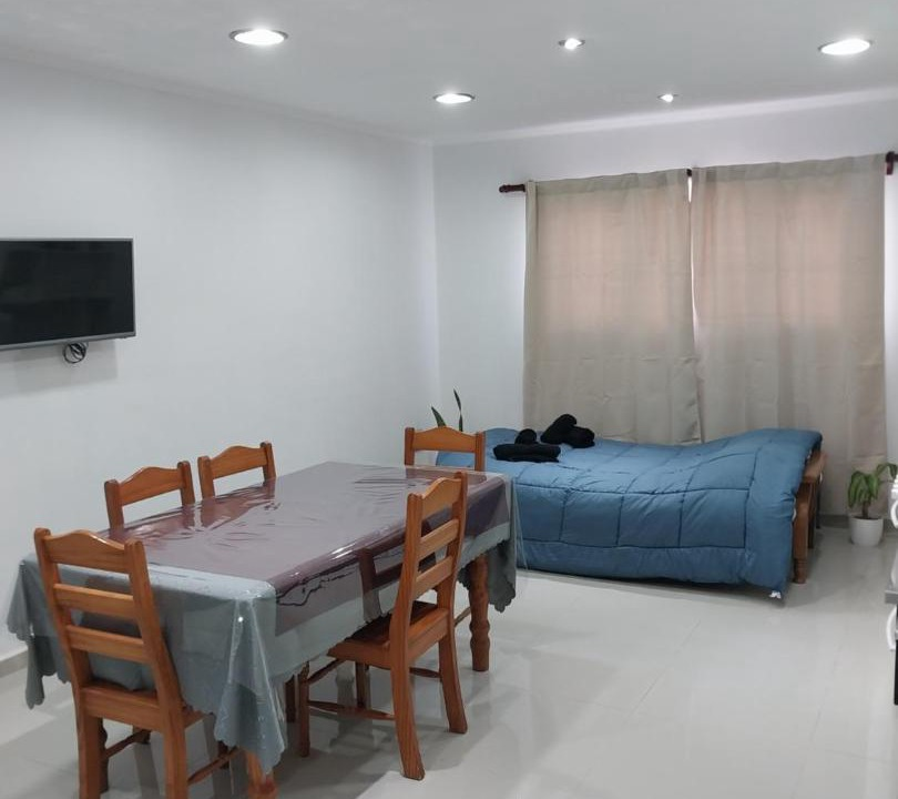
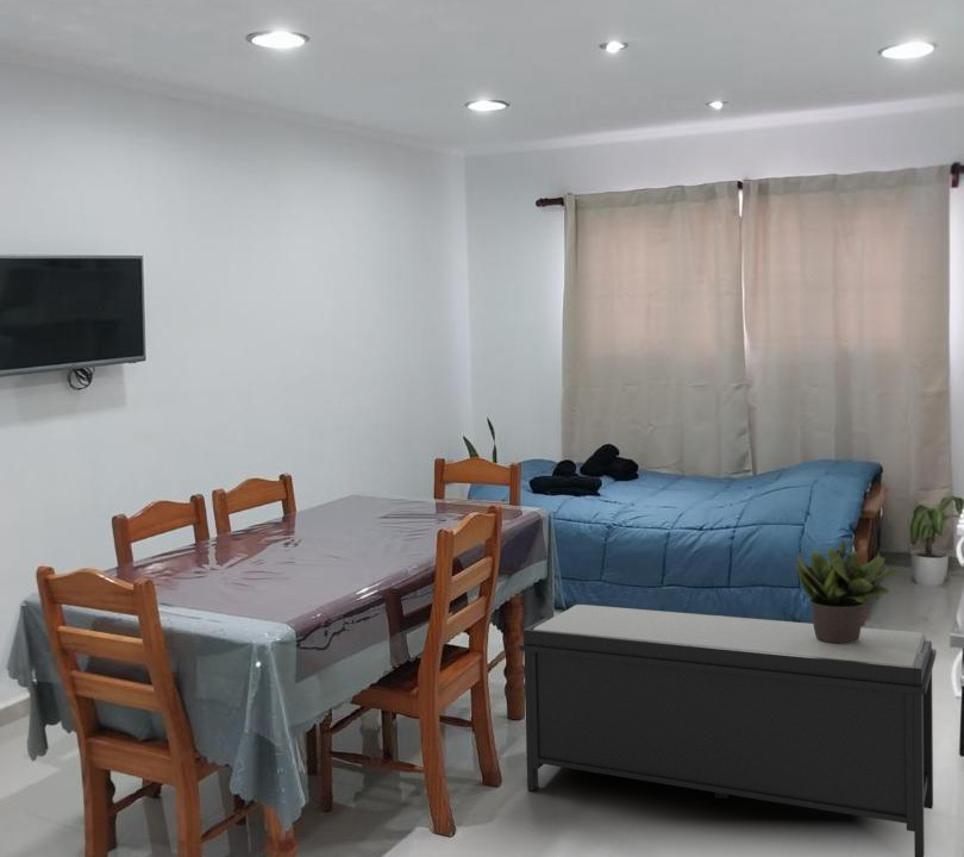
+ potted plant [793,537,903,644]
+ bench [518,603,938,857]
